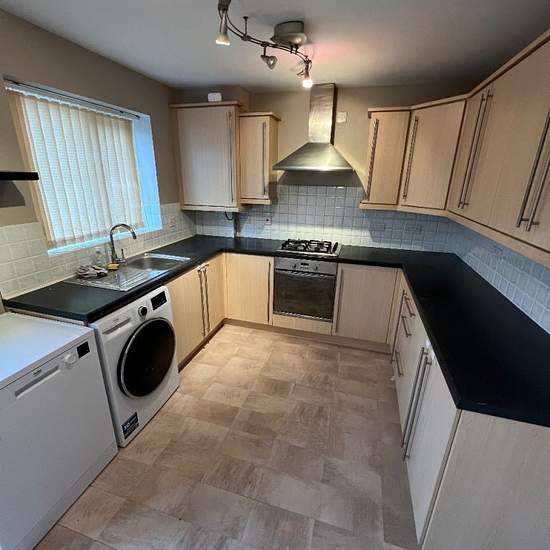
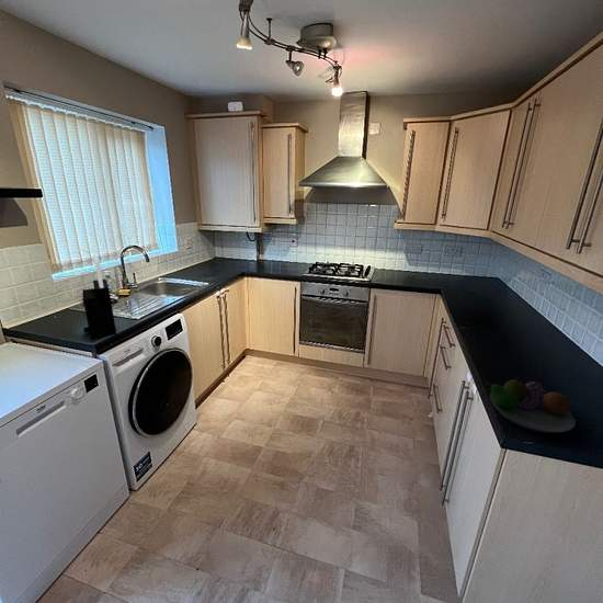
+ fruit bowl [482,374,577,434]
+ knife block [81,255,117,340]
